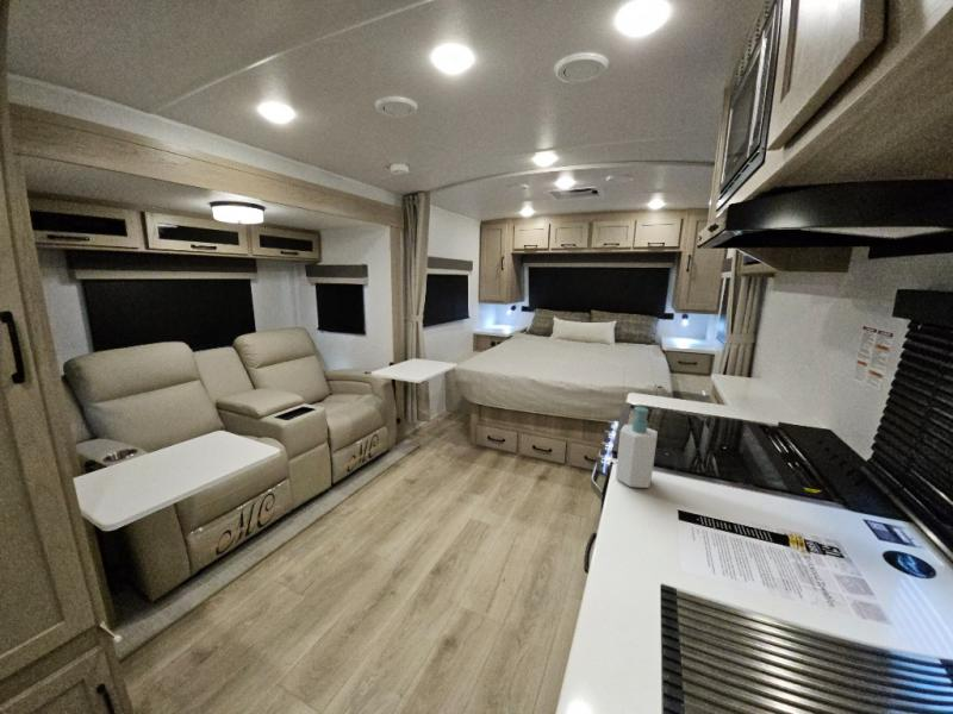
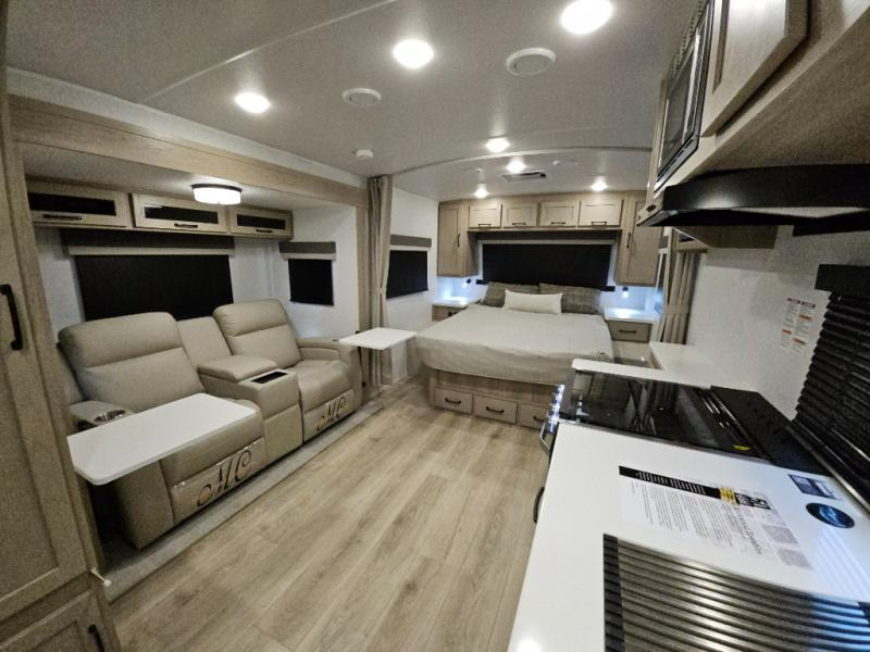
- soap bottle [615,406,659,489]
